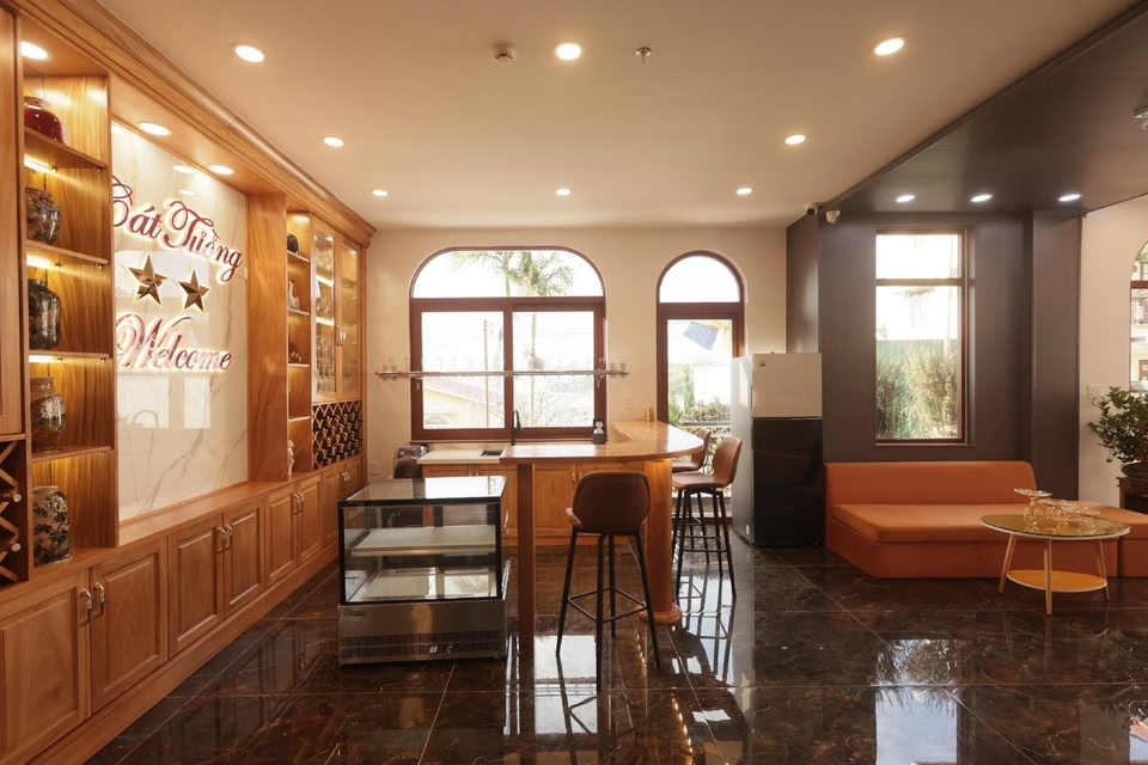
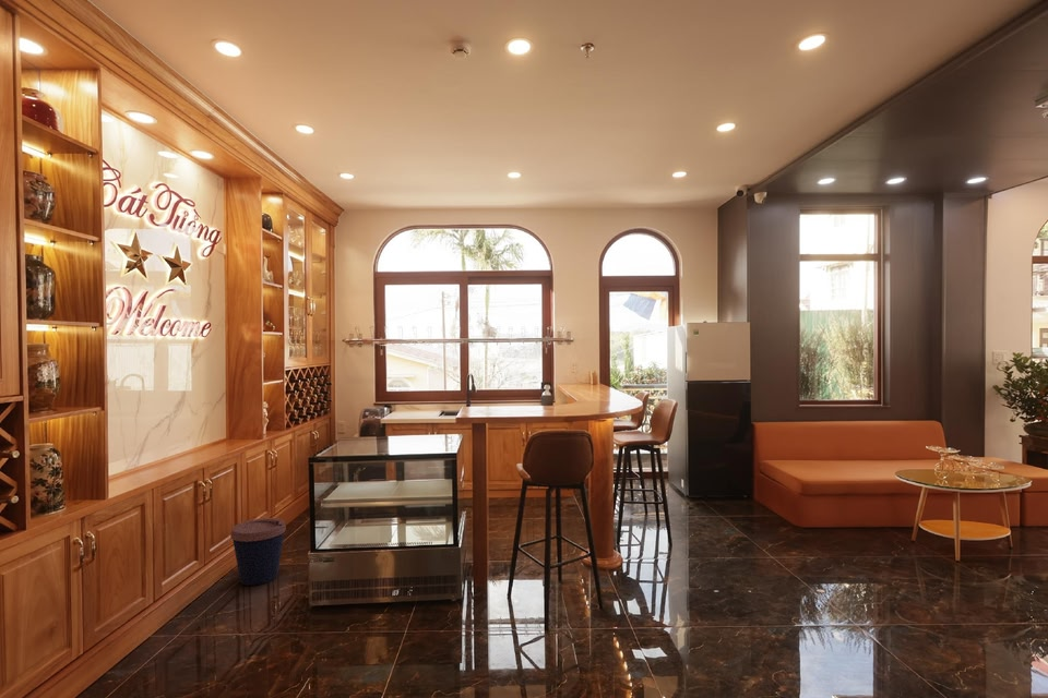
+ coffee cup [229,517,287,587]
